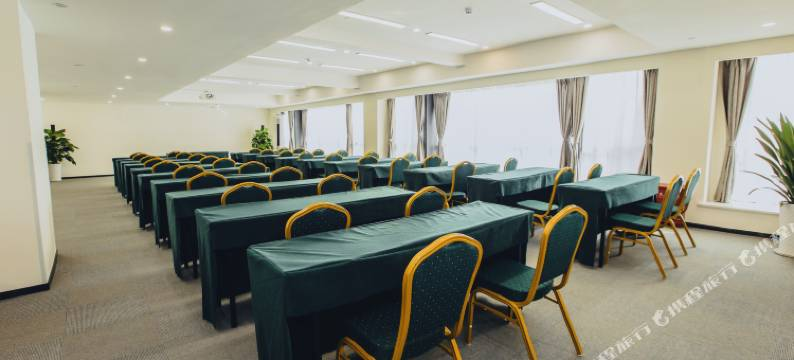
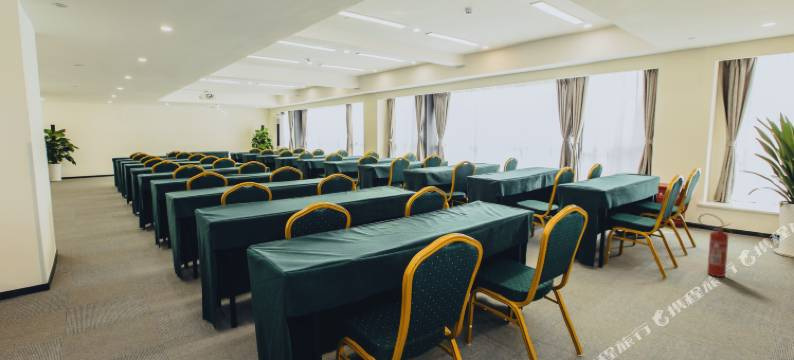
+ fire extinguisher [698,213,733,278]
